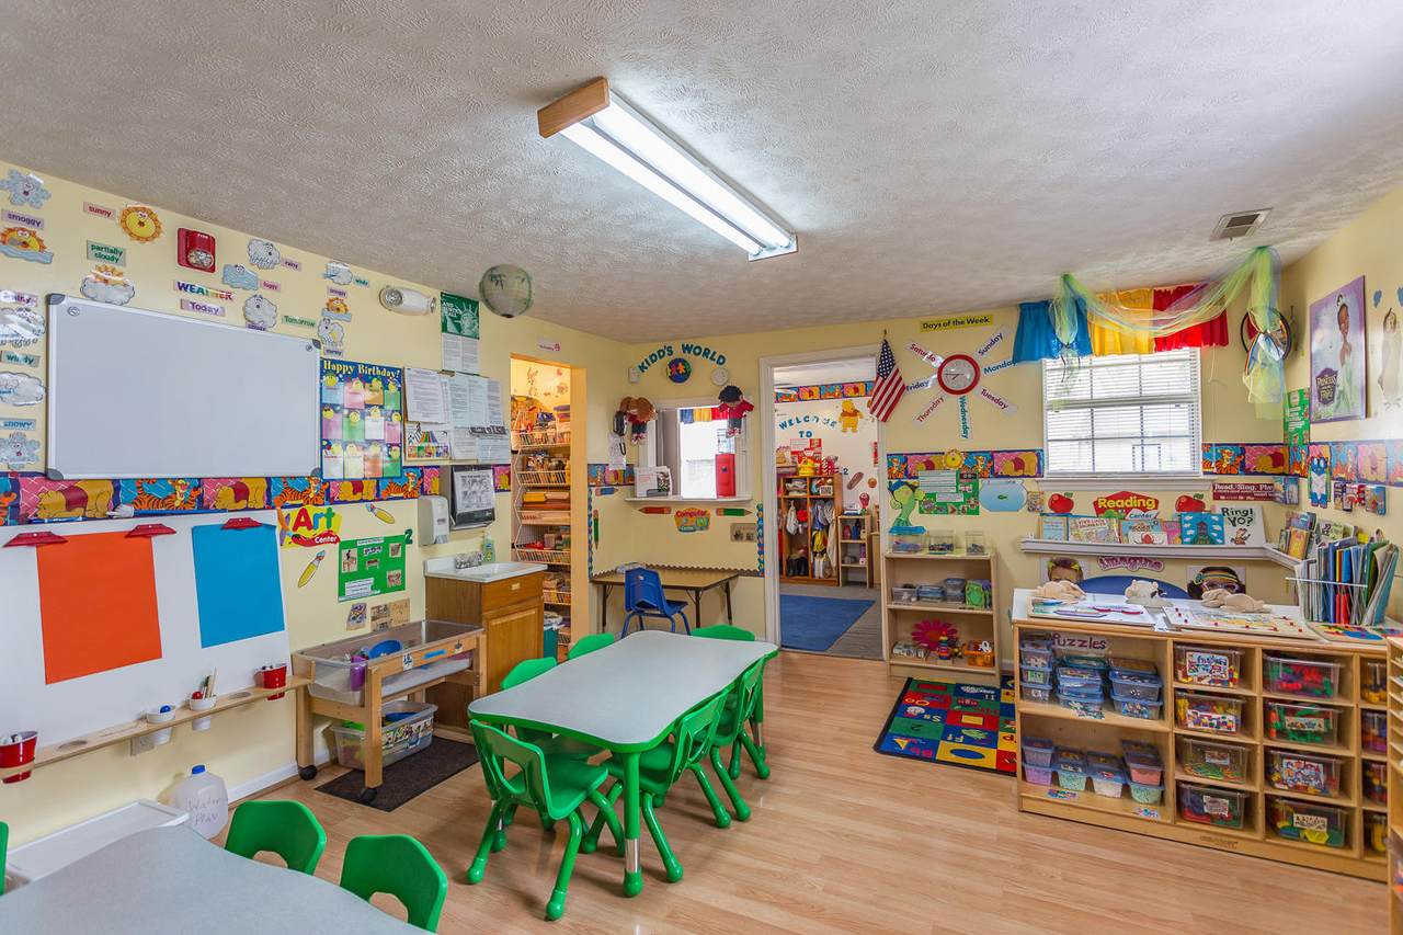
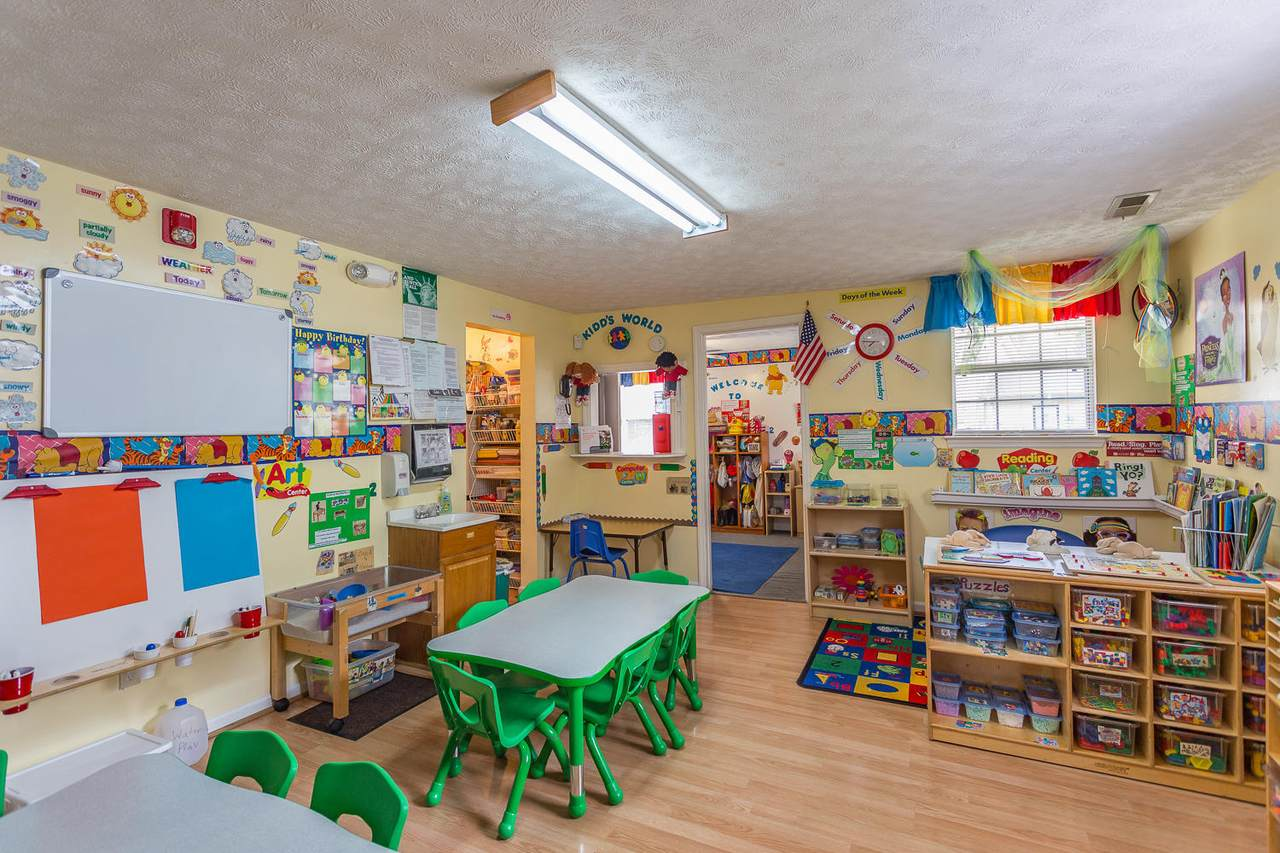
- paper lantern [478,263,537,319]
